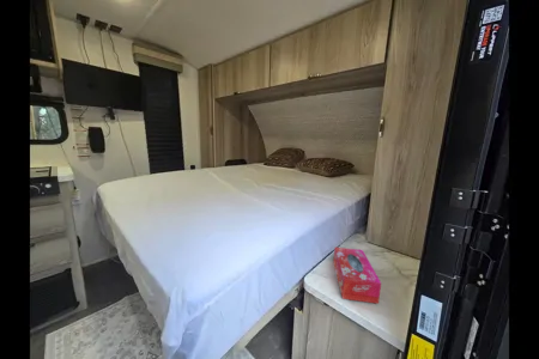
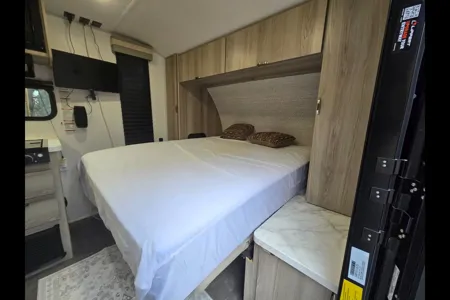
- tissue box [332,247,382,305]
